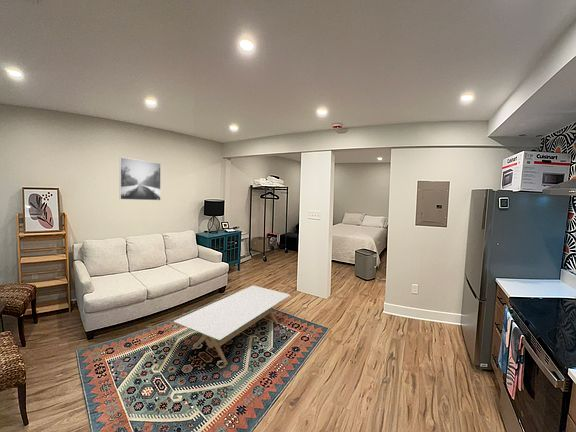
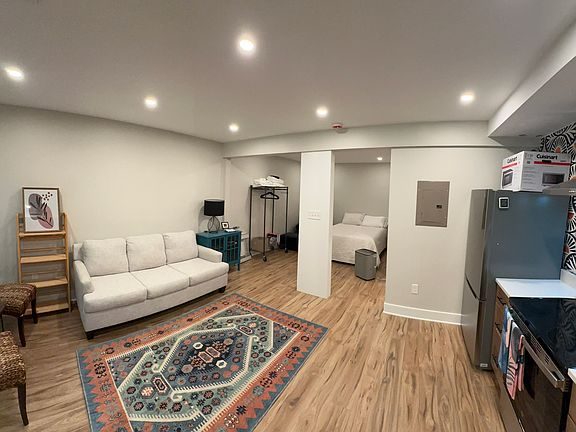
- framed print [118,156,162,201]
- coffee table [173,285,291,366]
